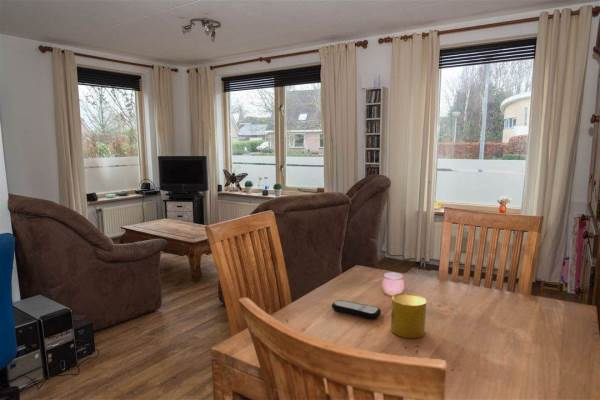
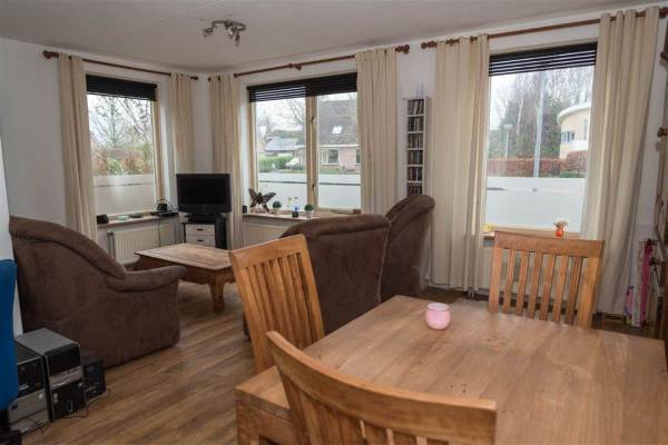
- cup [390,292,427,339]
- remote control [331,299,382,320]
